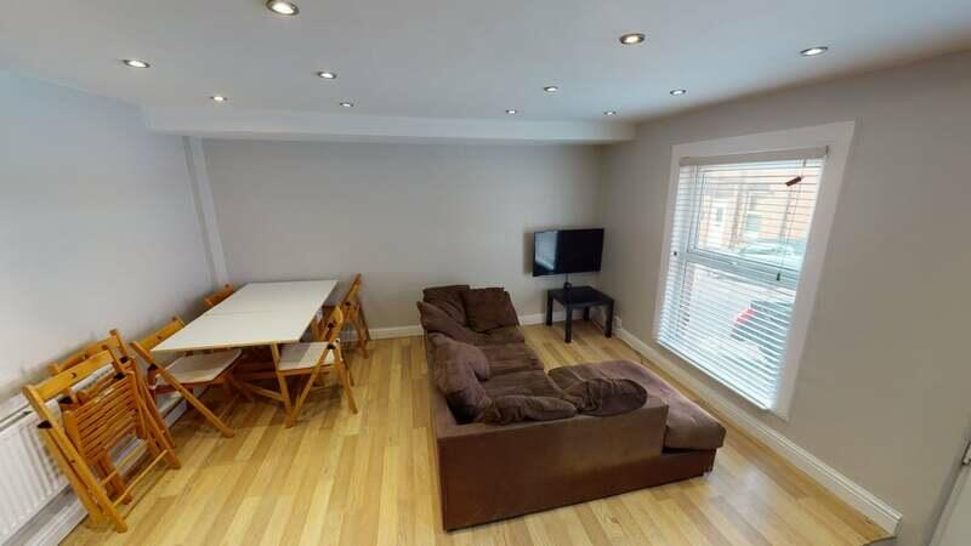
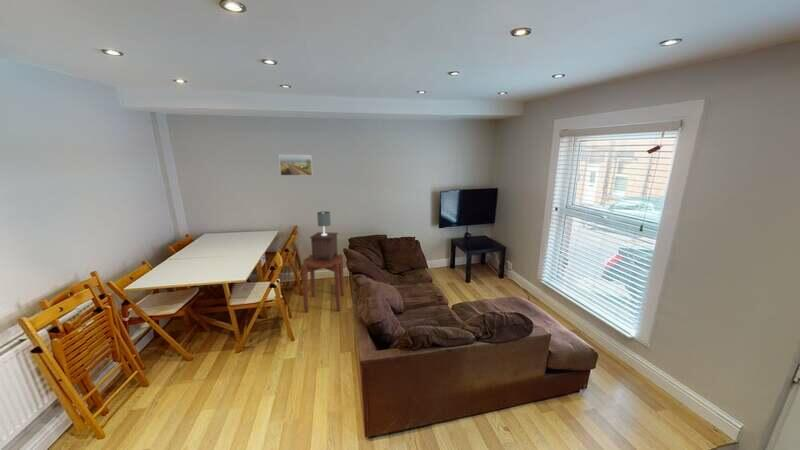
+ table lamp [309,210,339,262]
+ side table [300,253,345,313]
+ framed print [278,154,314,177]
